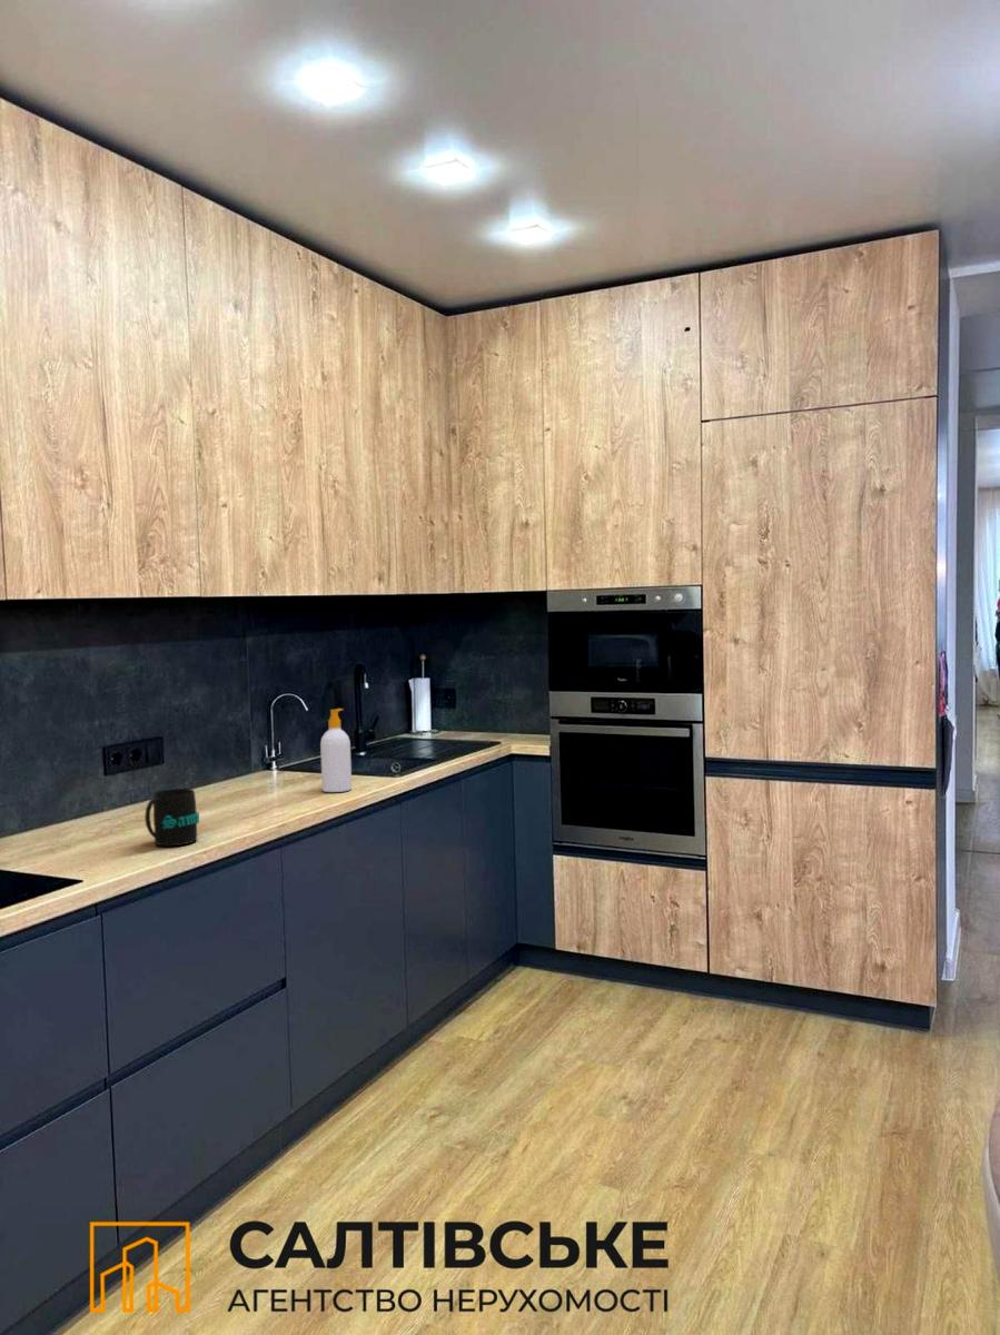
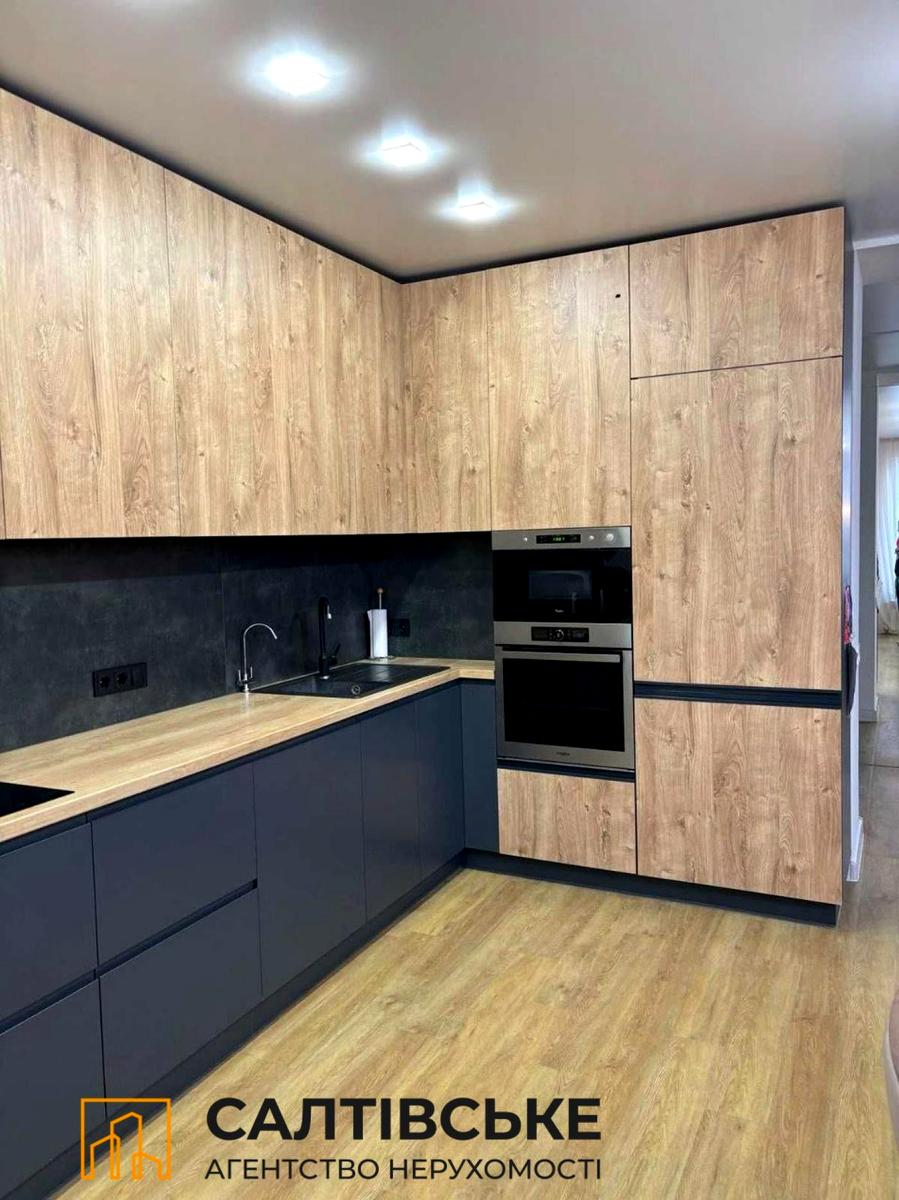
- mug [143,788,200,847]
- soap bottle [319,708,353,793]
